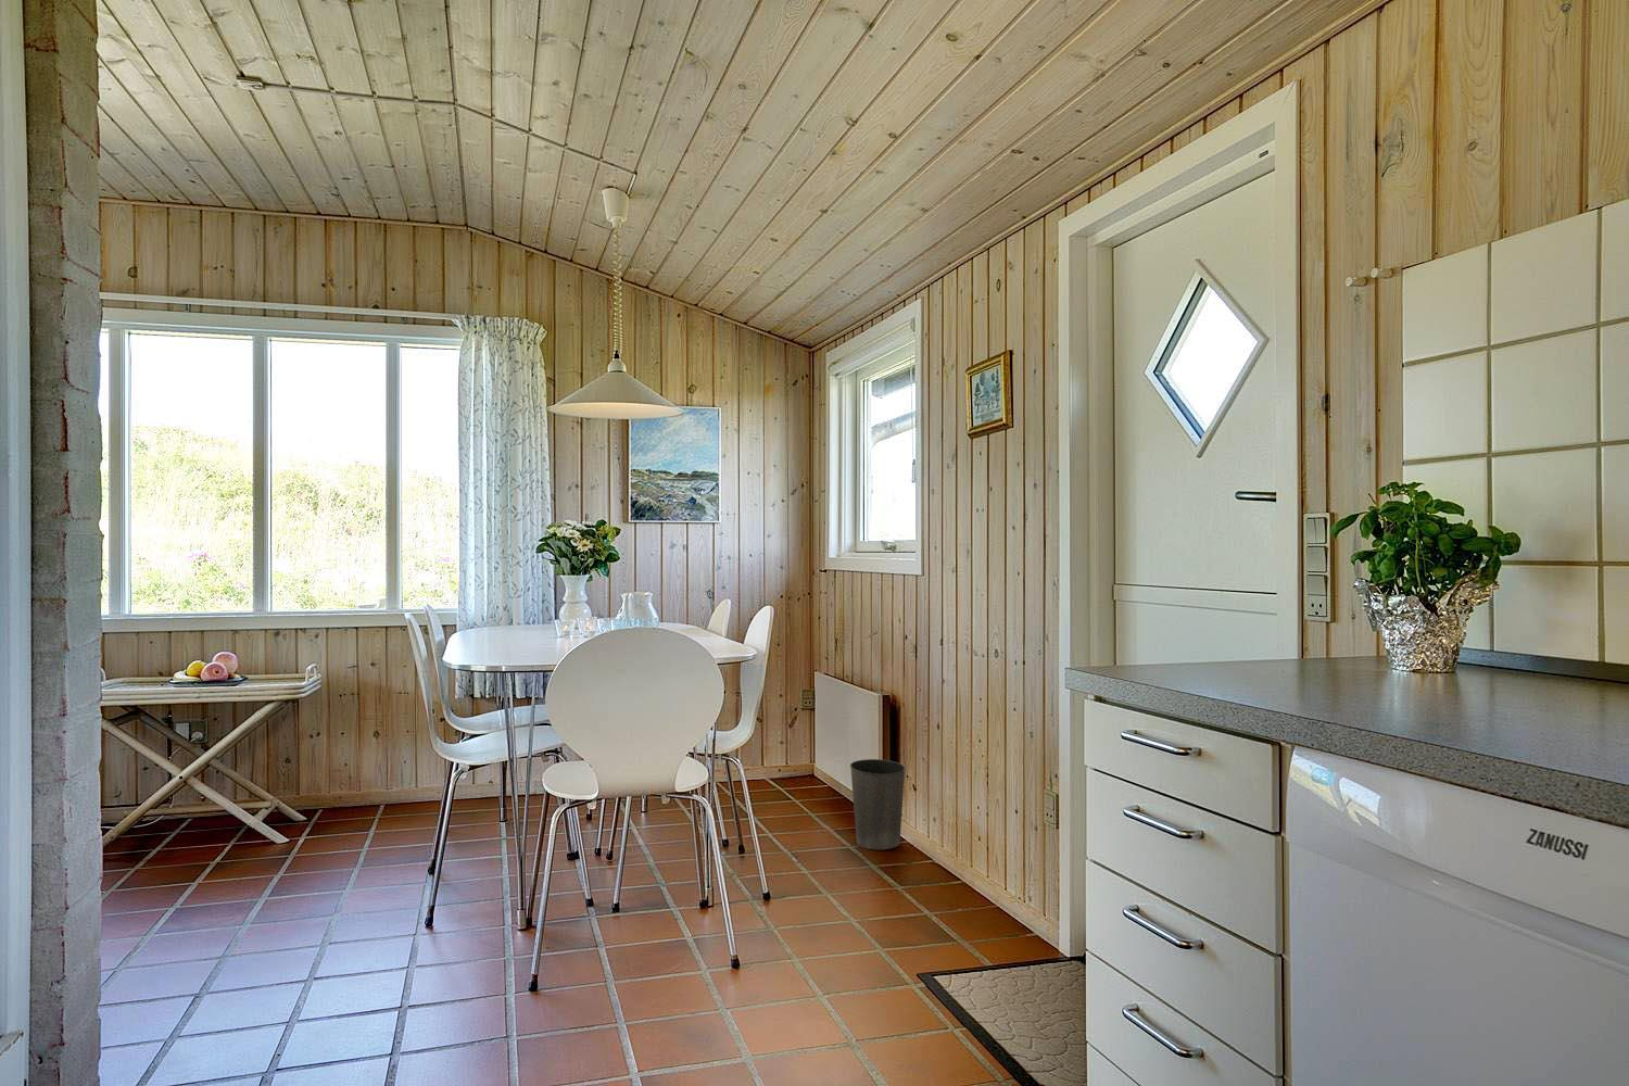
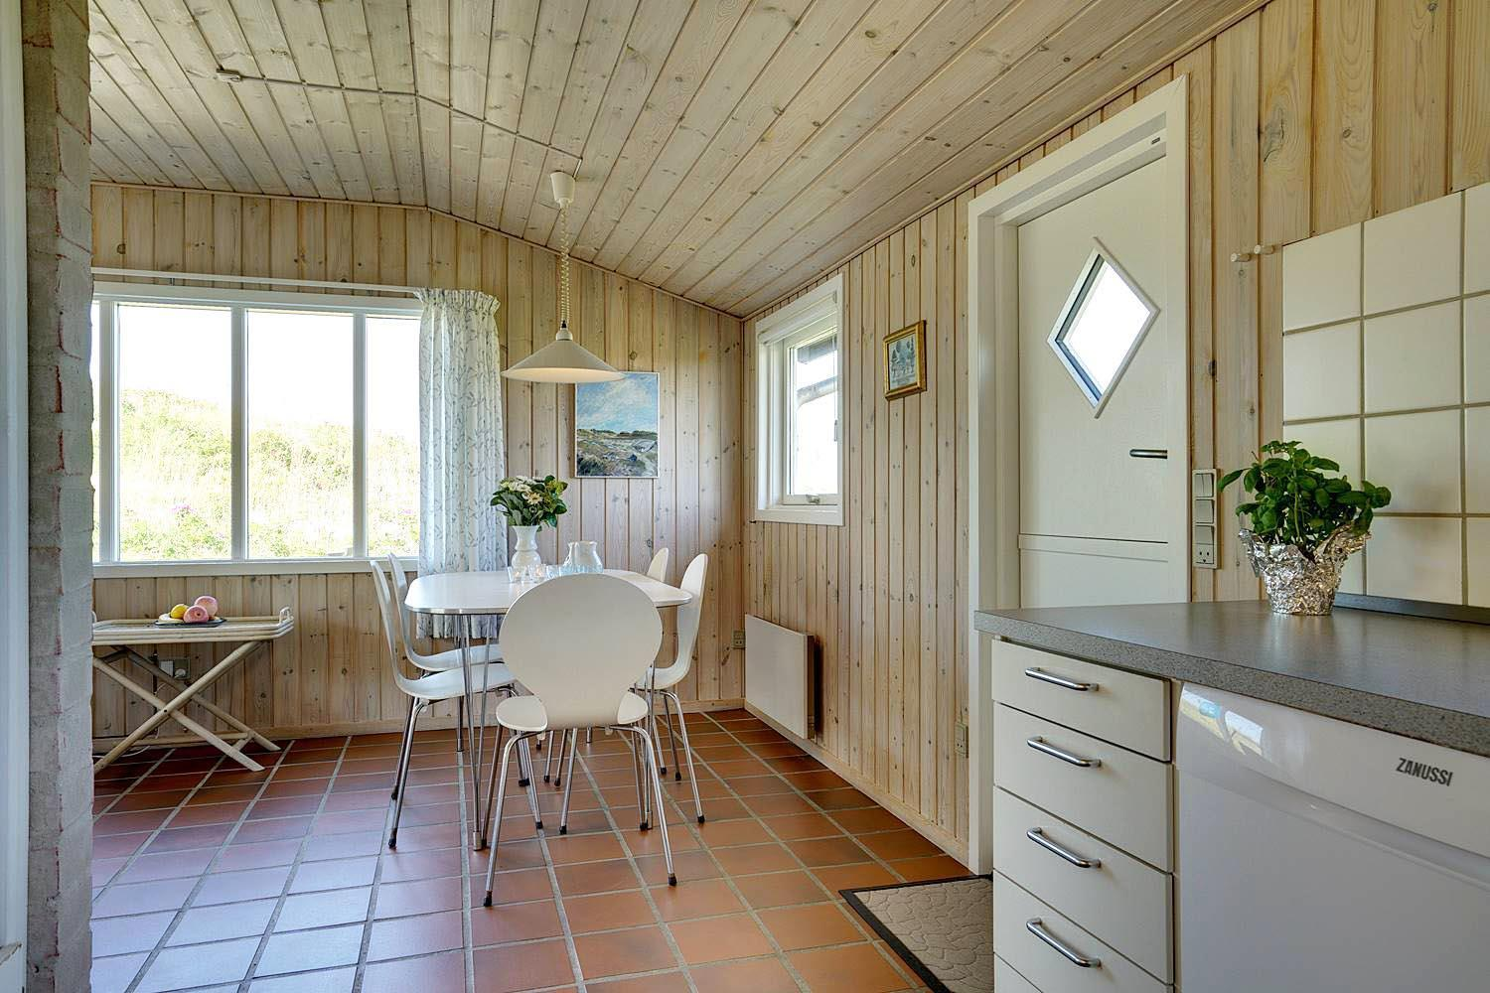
- waste basket [850,758,905,851]
